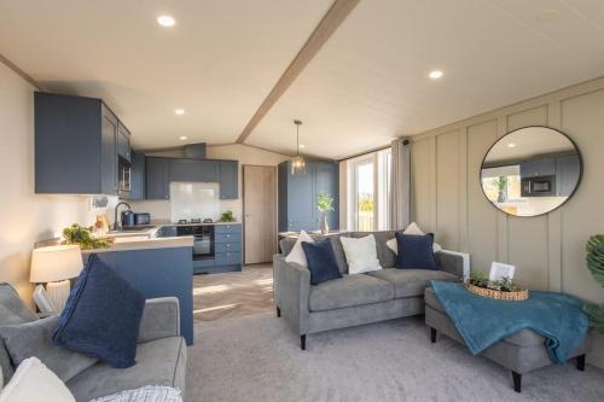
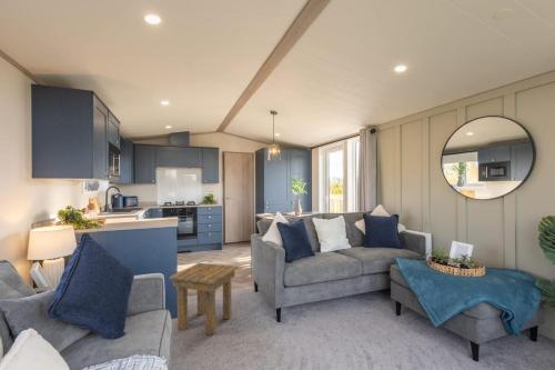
+ side table [168,262,239,337]
